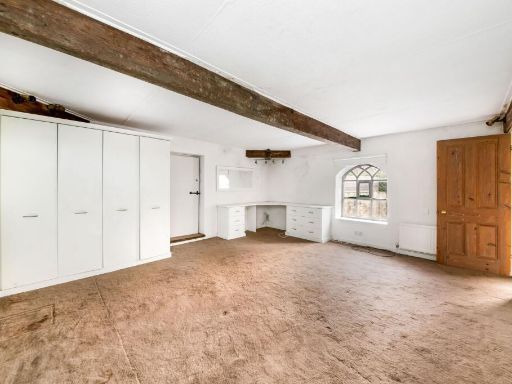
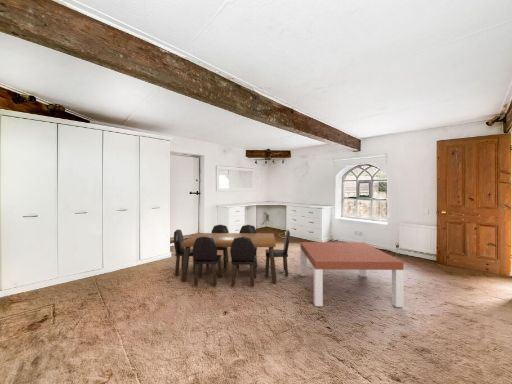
+ dining table [173,224,291,288]
+ coffee table [299,241,405,308]
